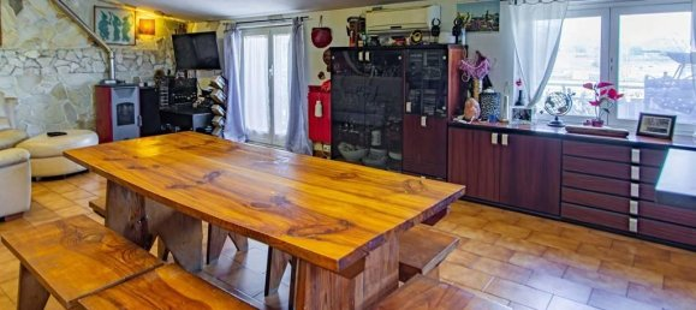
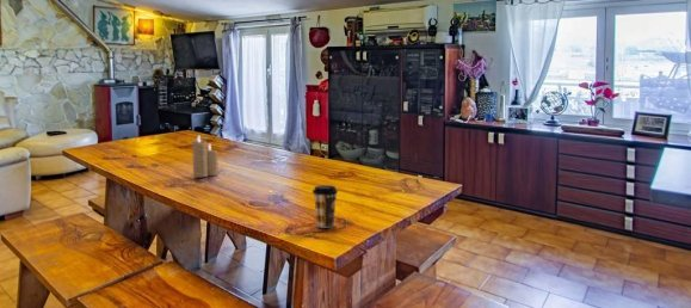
+ coffee cup [311,184,339,229]
+ candle [191,134,220,178]
